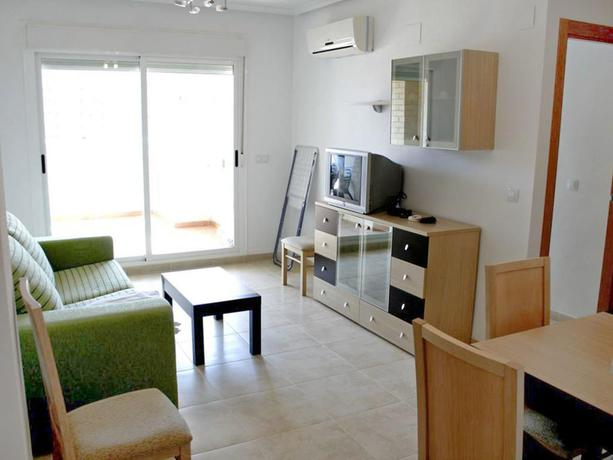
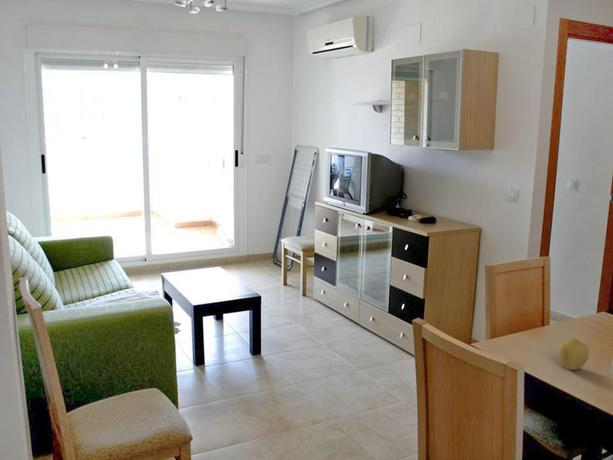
+ fruit [558,338,590,371]
